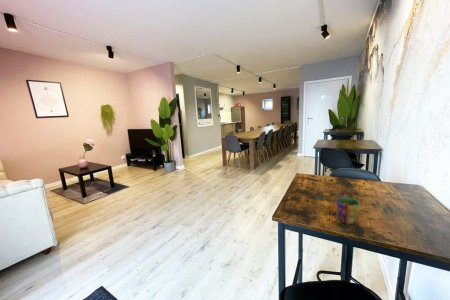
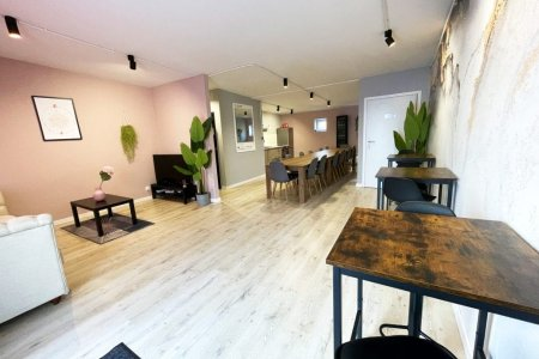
- cup [335,196,361,225]
